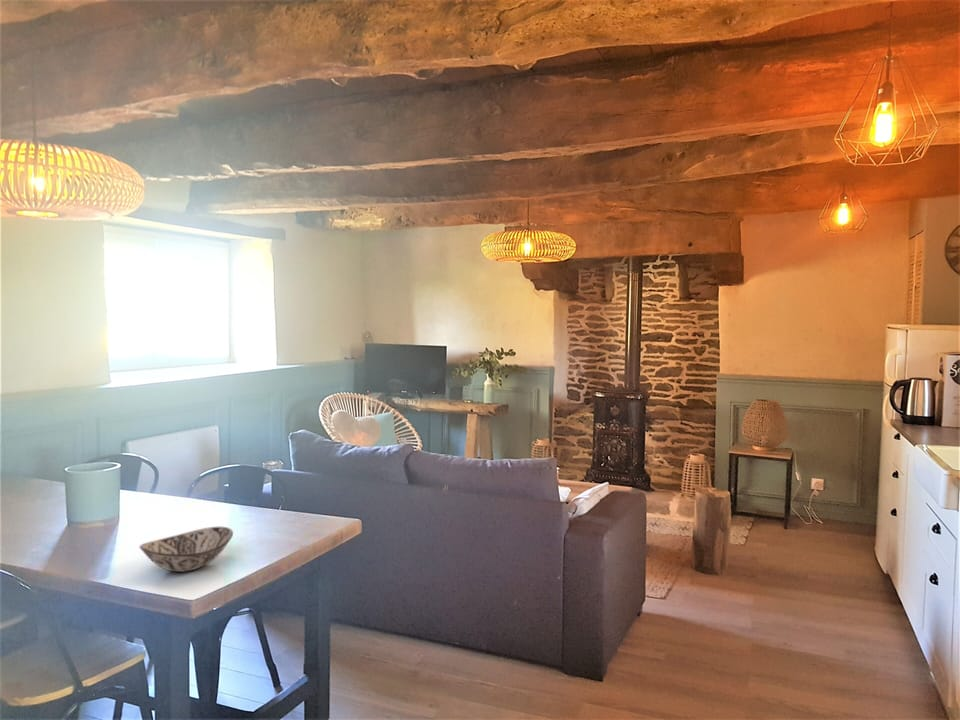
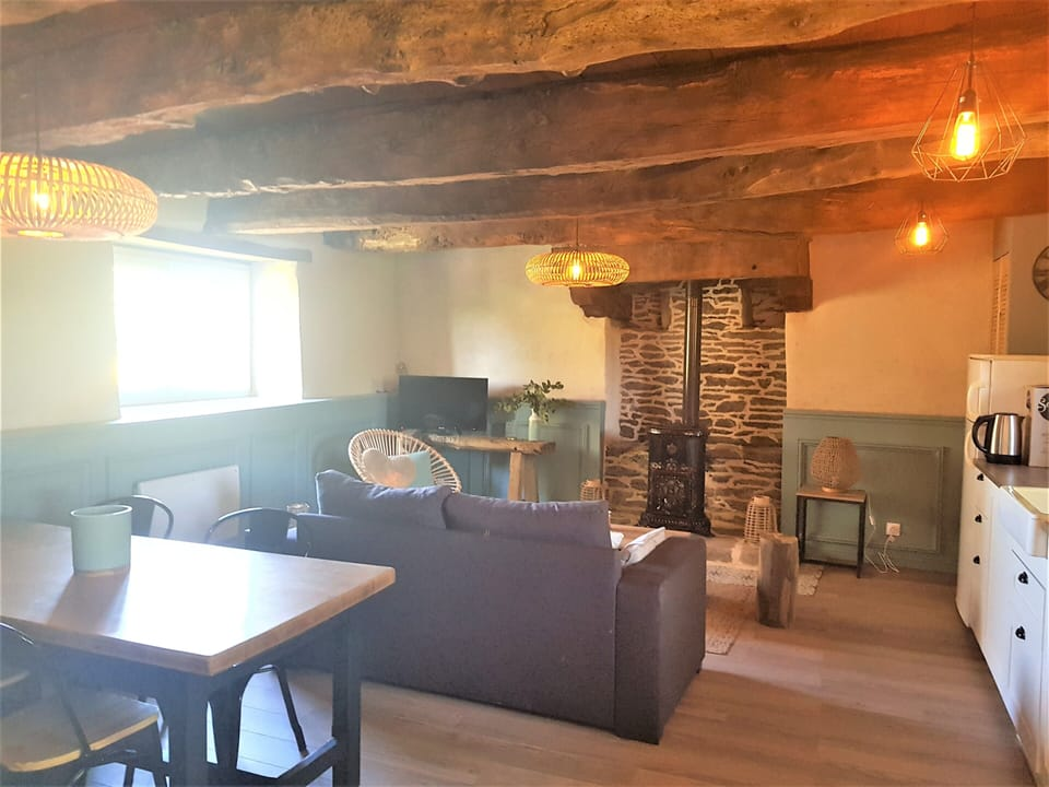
- decorative bowl [139,525,234,573]
